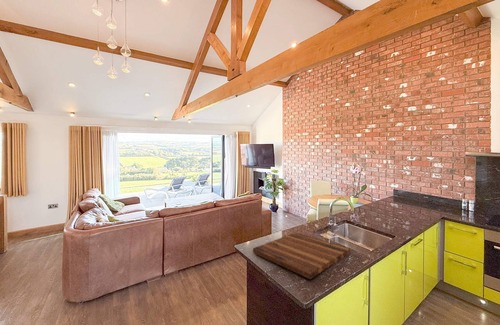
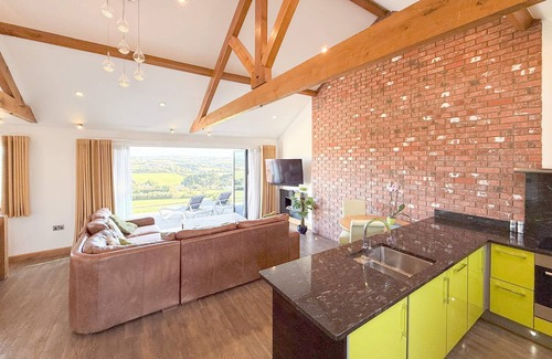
- cutting board [252,232,351,280]
